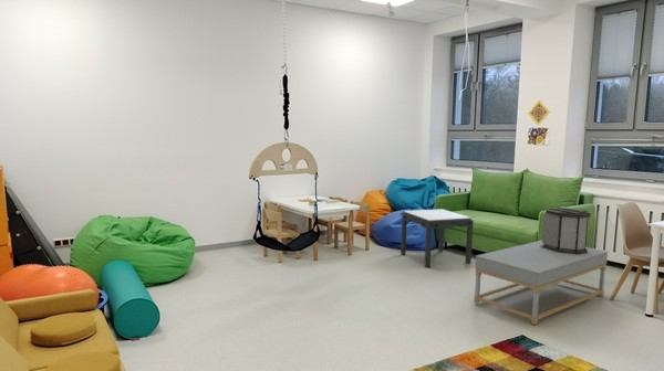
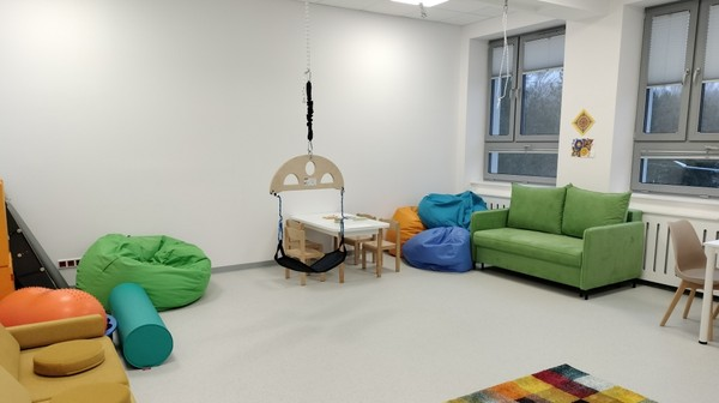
- coffee table [473,240,609,326]
- decorative box [541,206,592,254]
- side table [400,208,475,268]
